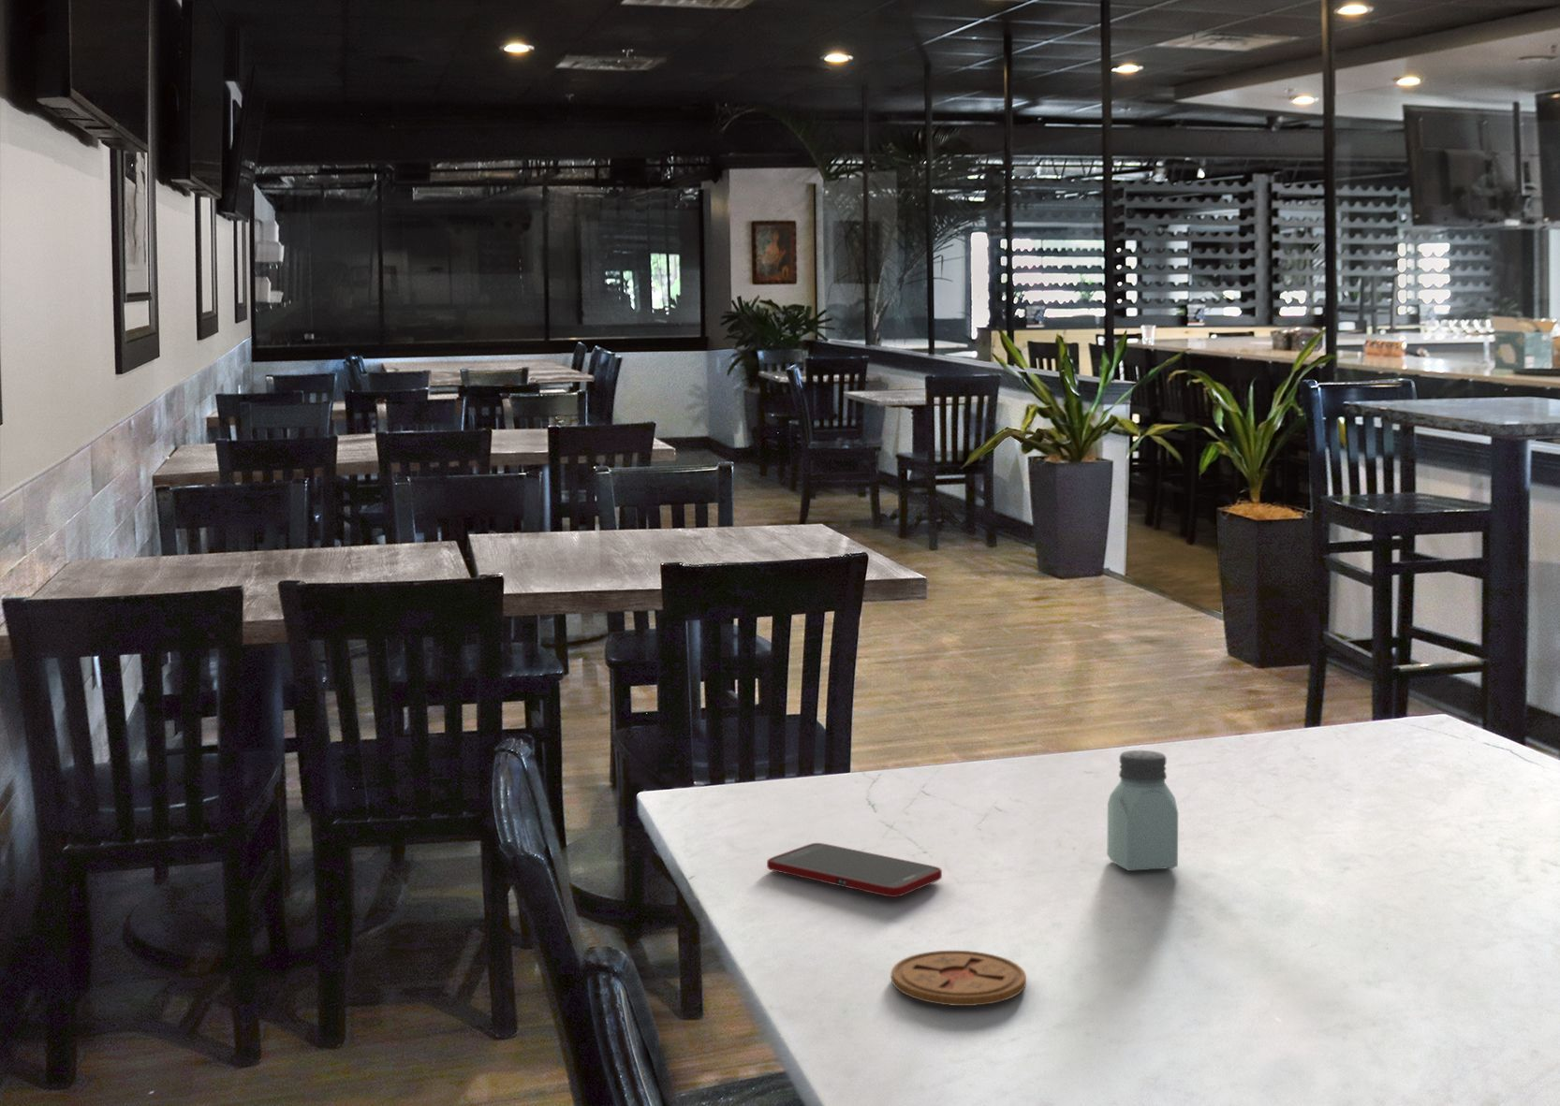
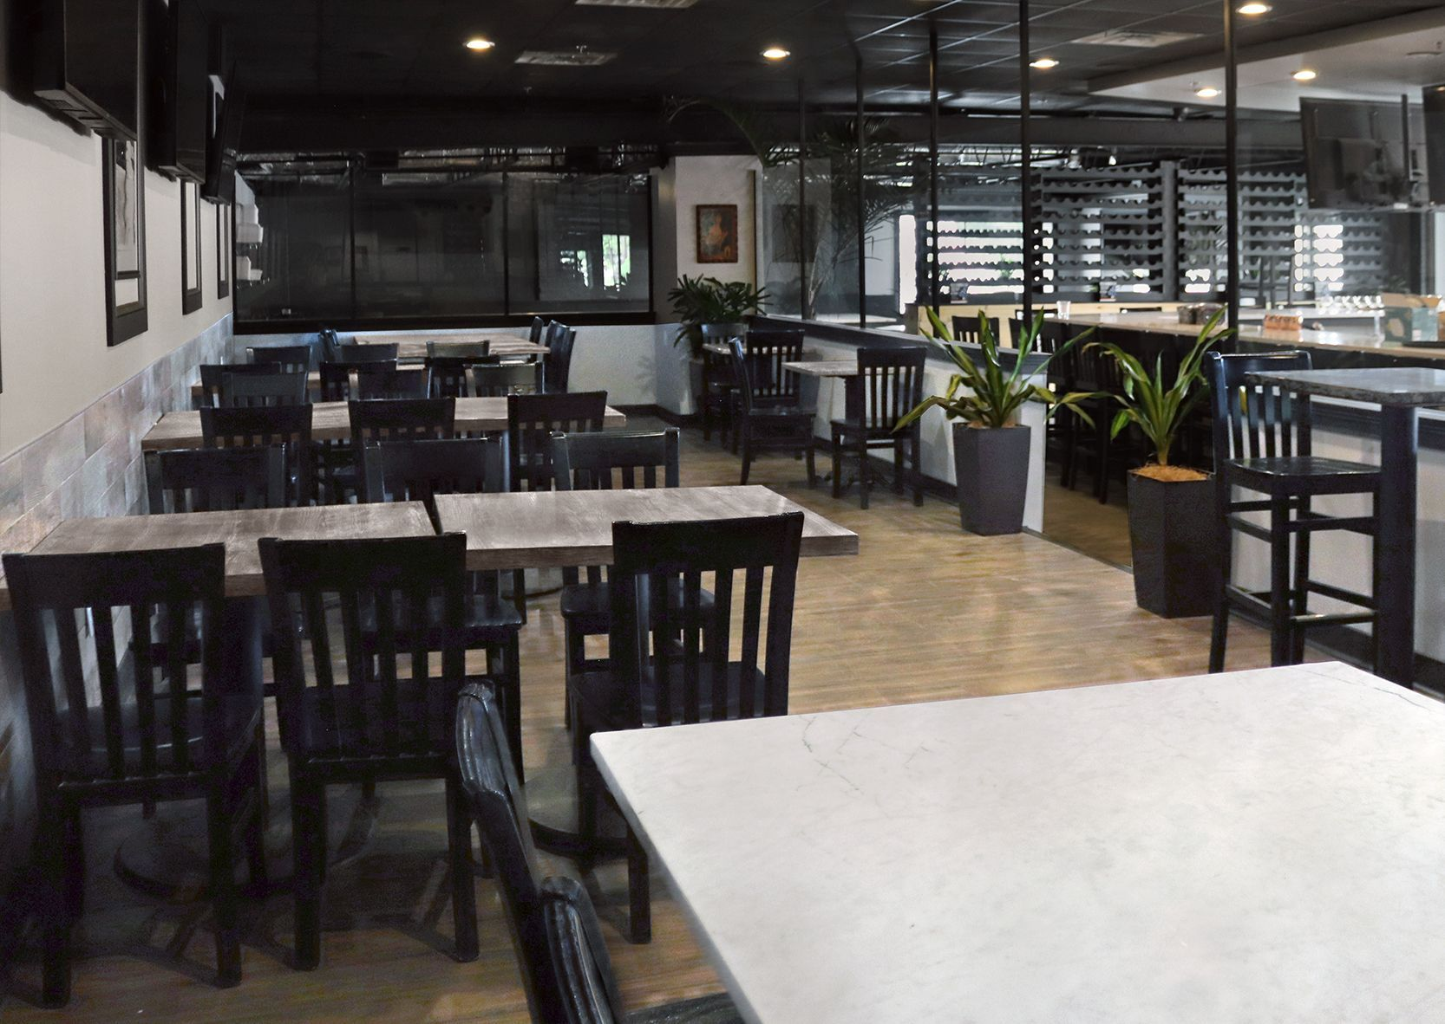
- saltshaker [1106,749,1179,873]
- cell phone [766,843,943,898]
- coaster [891,949,1027,1007]
